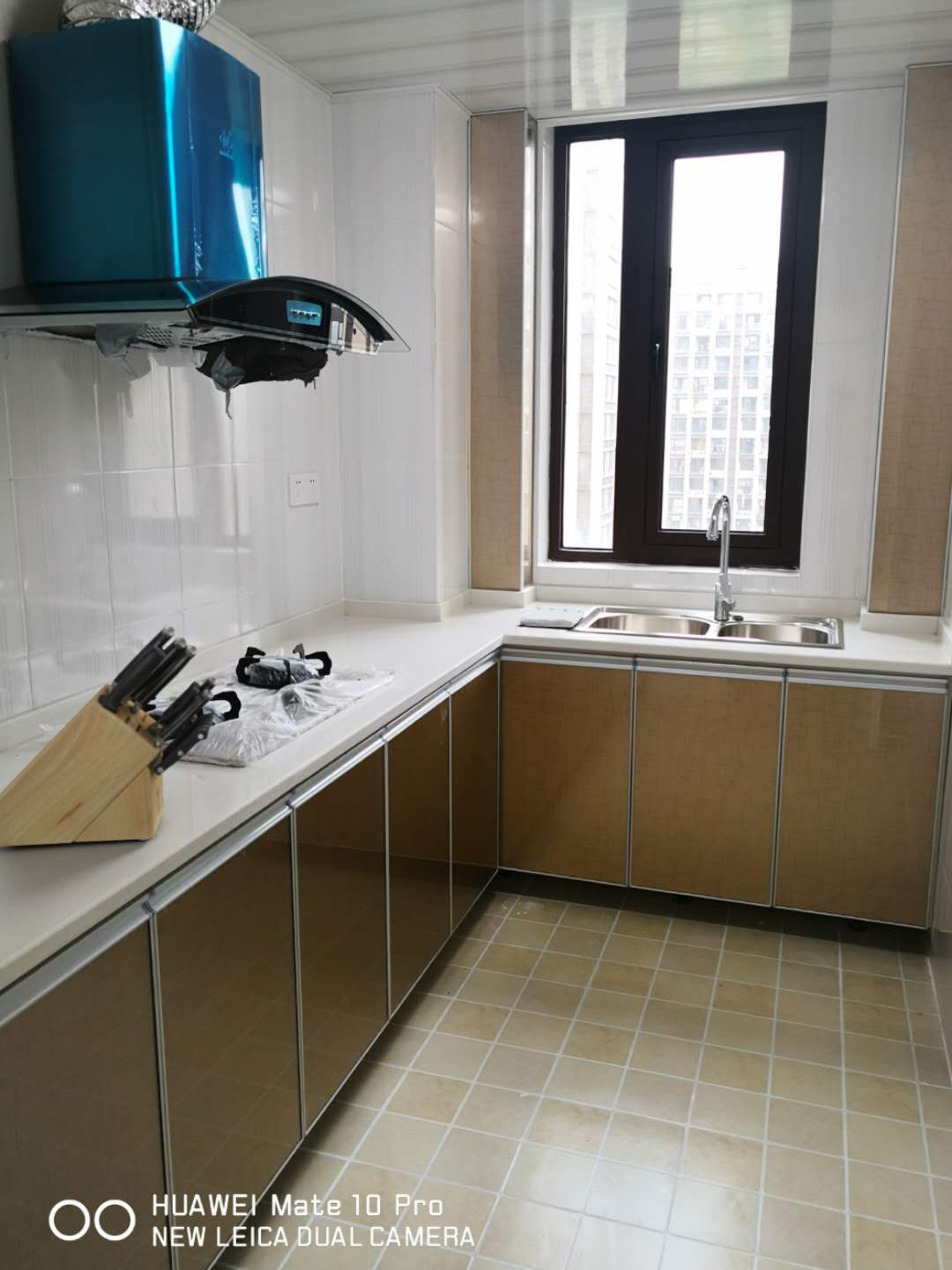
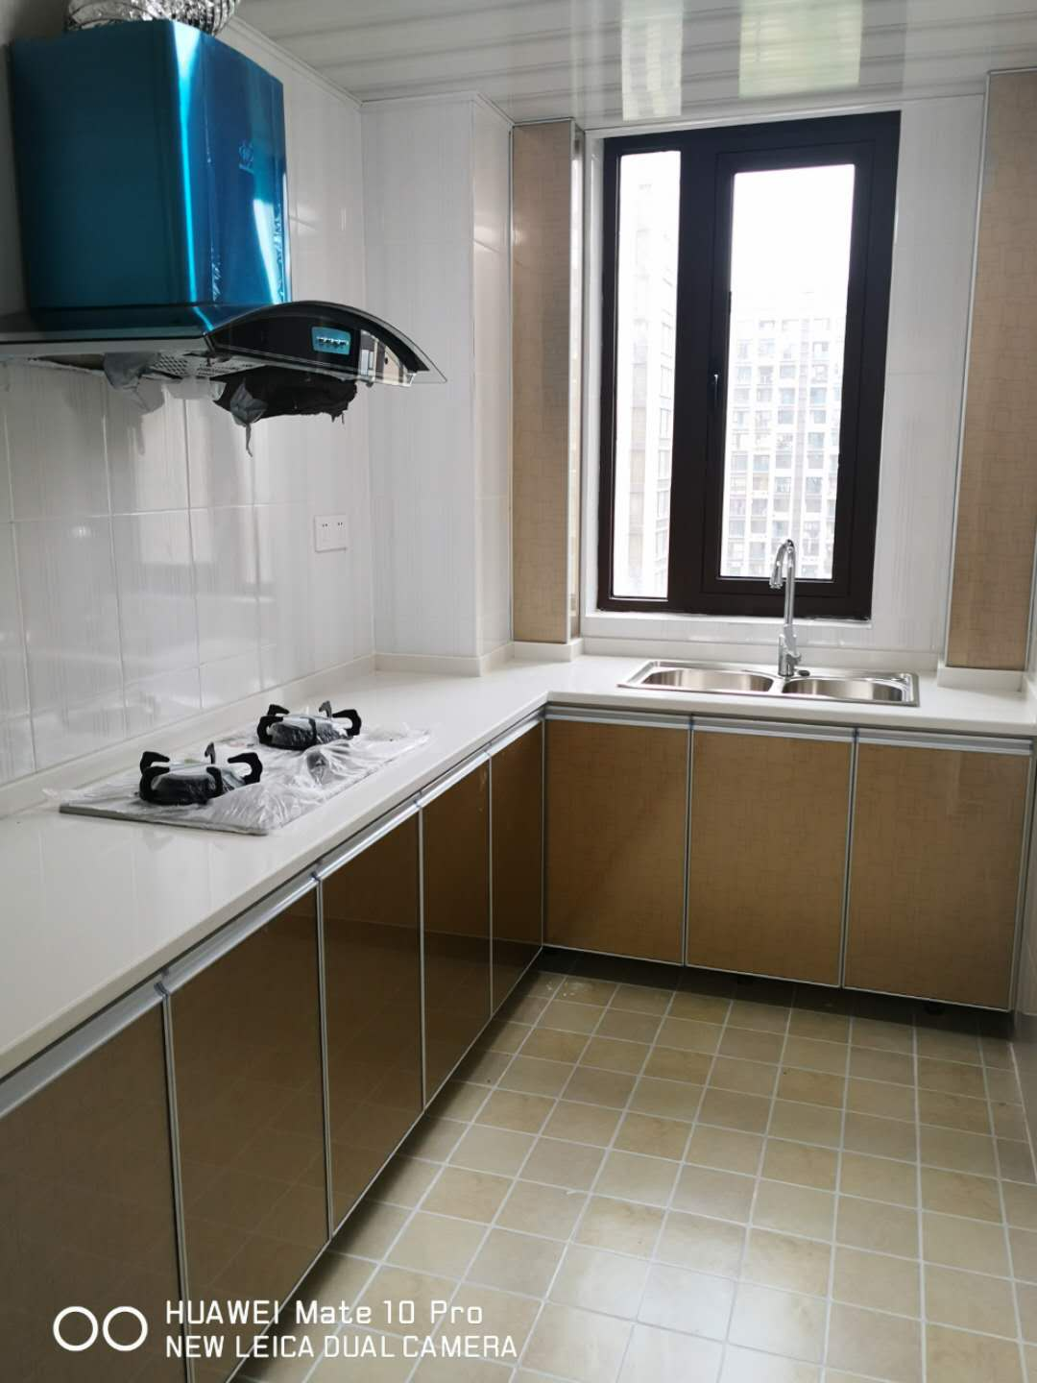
- knife block [0,624,219,848]
- dish towel [518,606,585,628]
